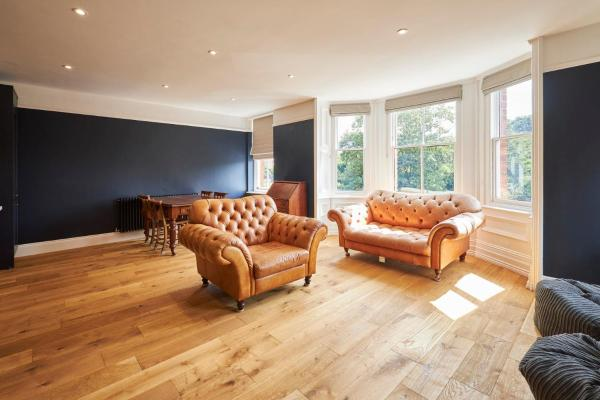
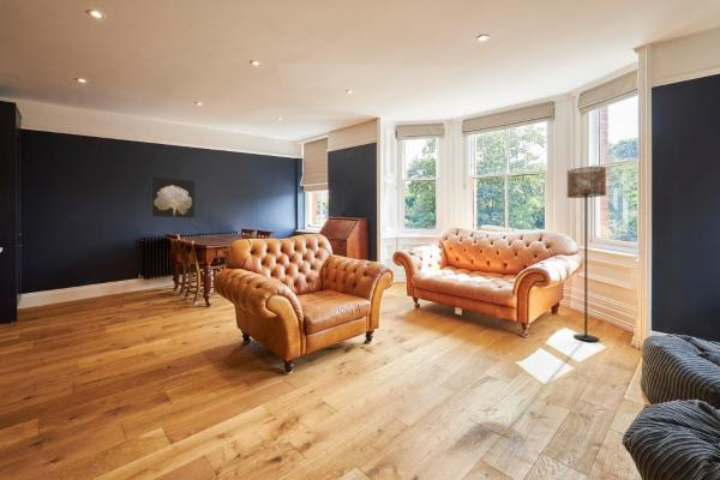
+ wall art [151,176,196,218]
+ floor lamp [565,166,607,342]
